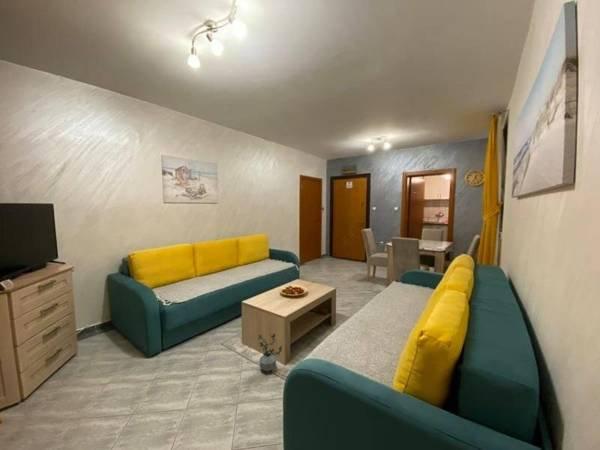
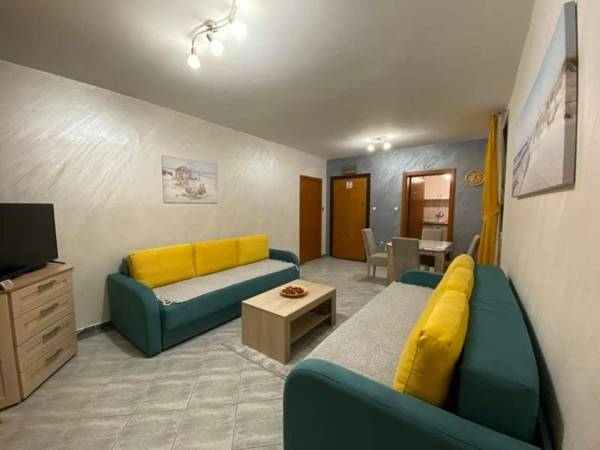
- potted plant [257,333,283,373]
